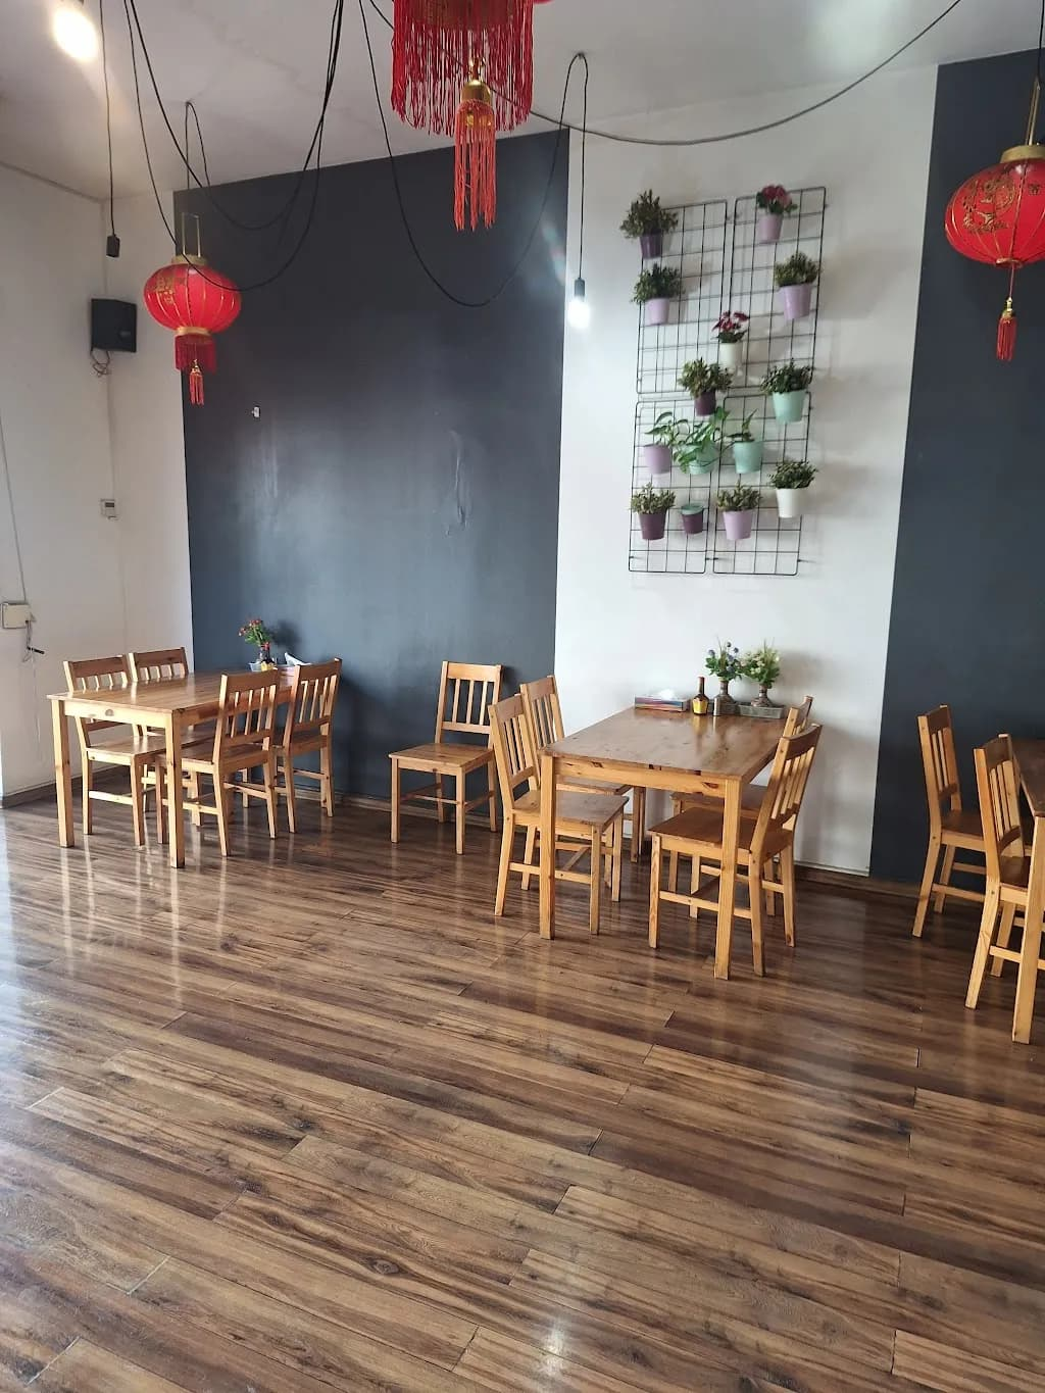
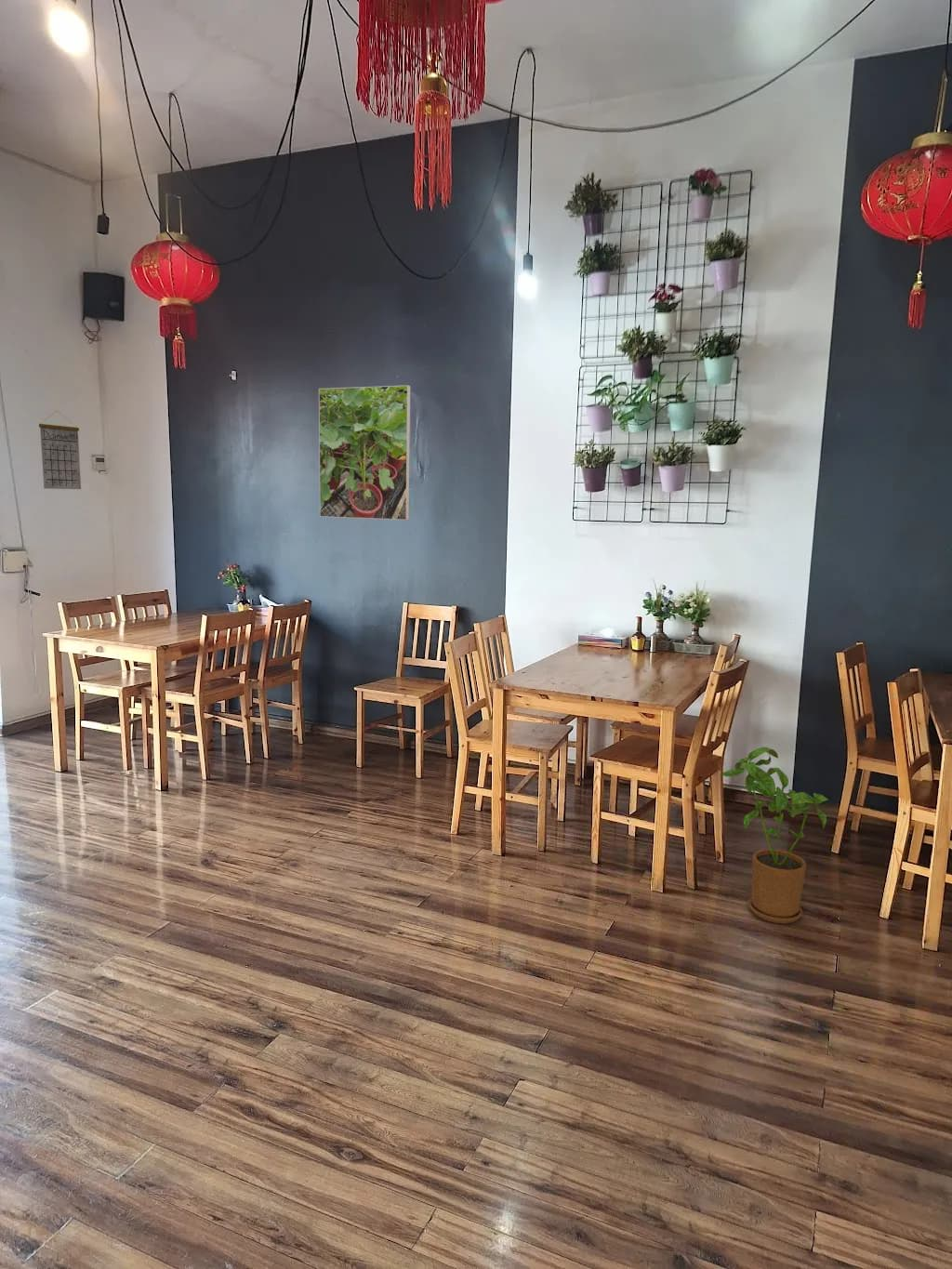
+ house plant [721,746,828,924]
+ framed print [318,384,411,521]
+ calendar [38,410,82,490]
